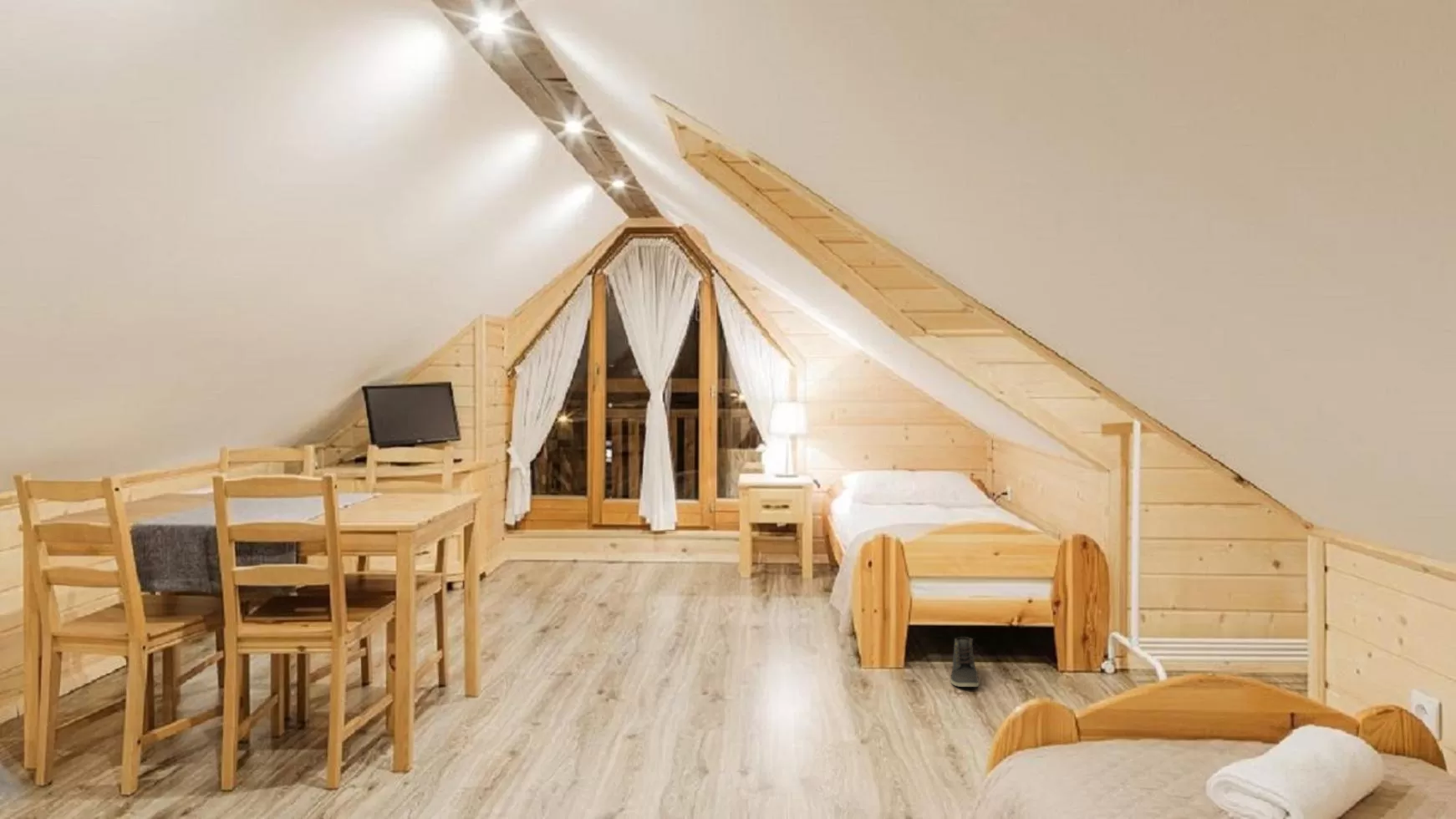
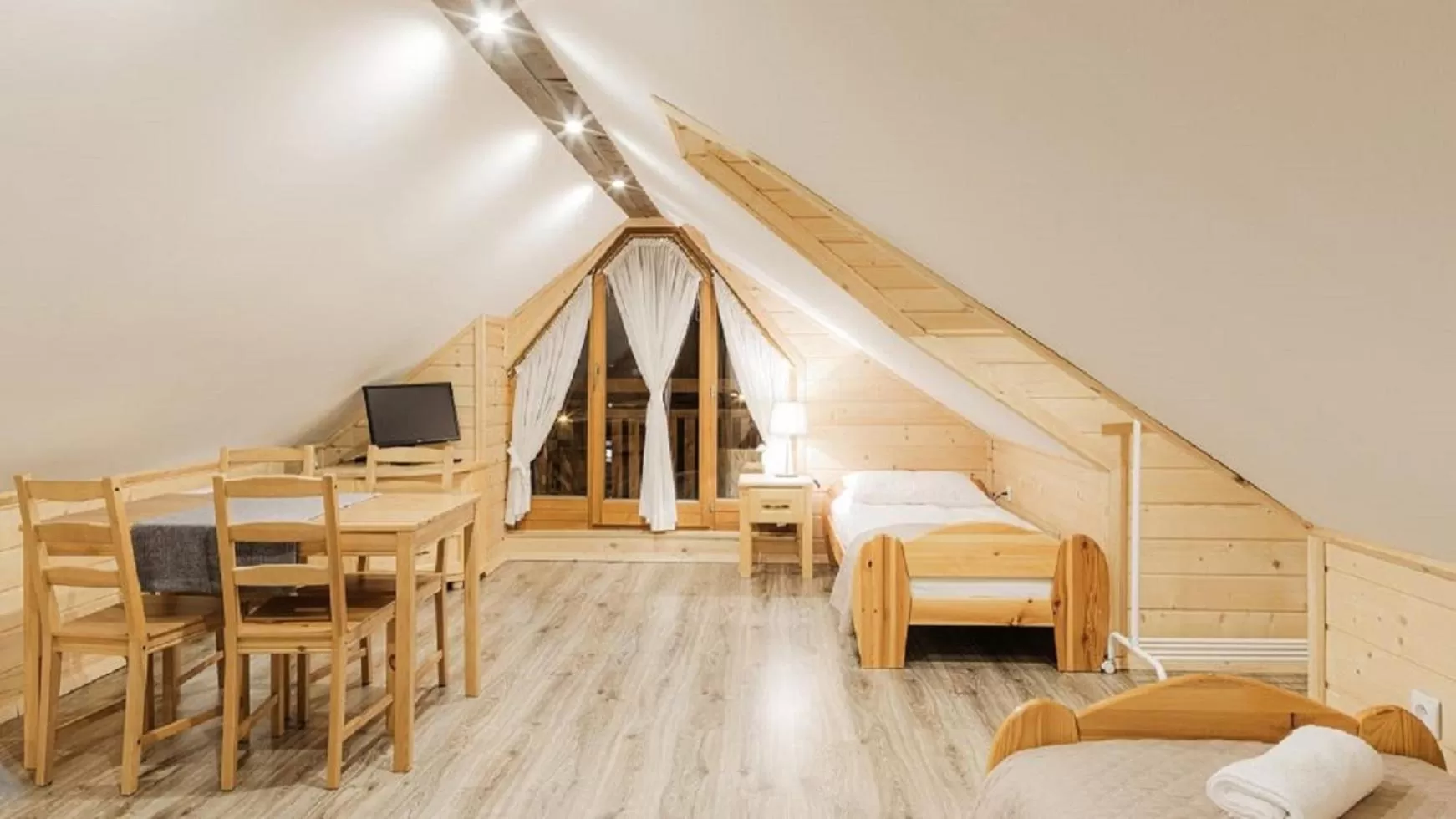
- sneaker [949,636,980,688]
